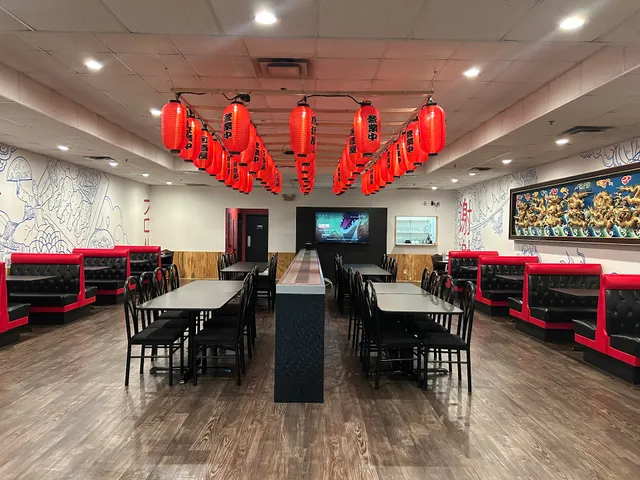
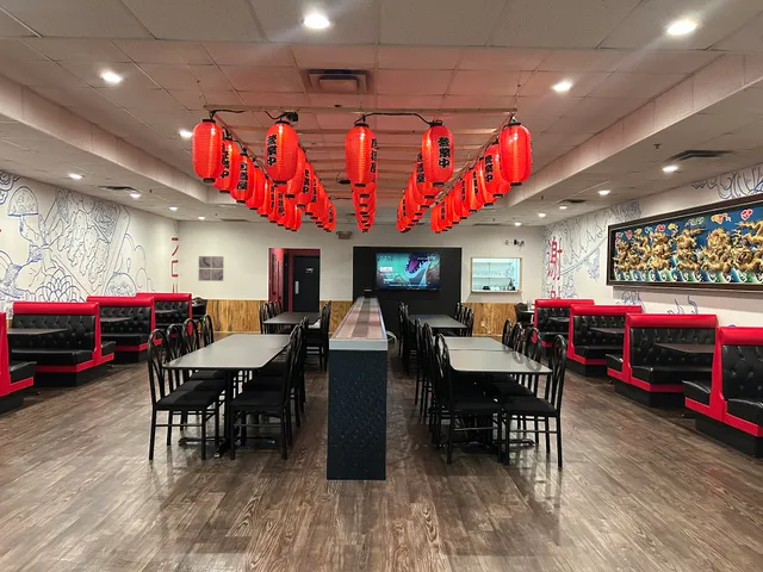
+ wall art [198,255,225,282]
